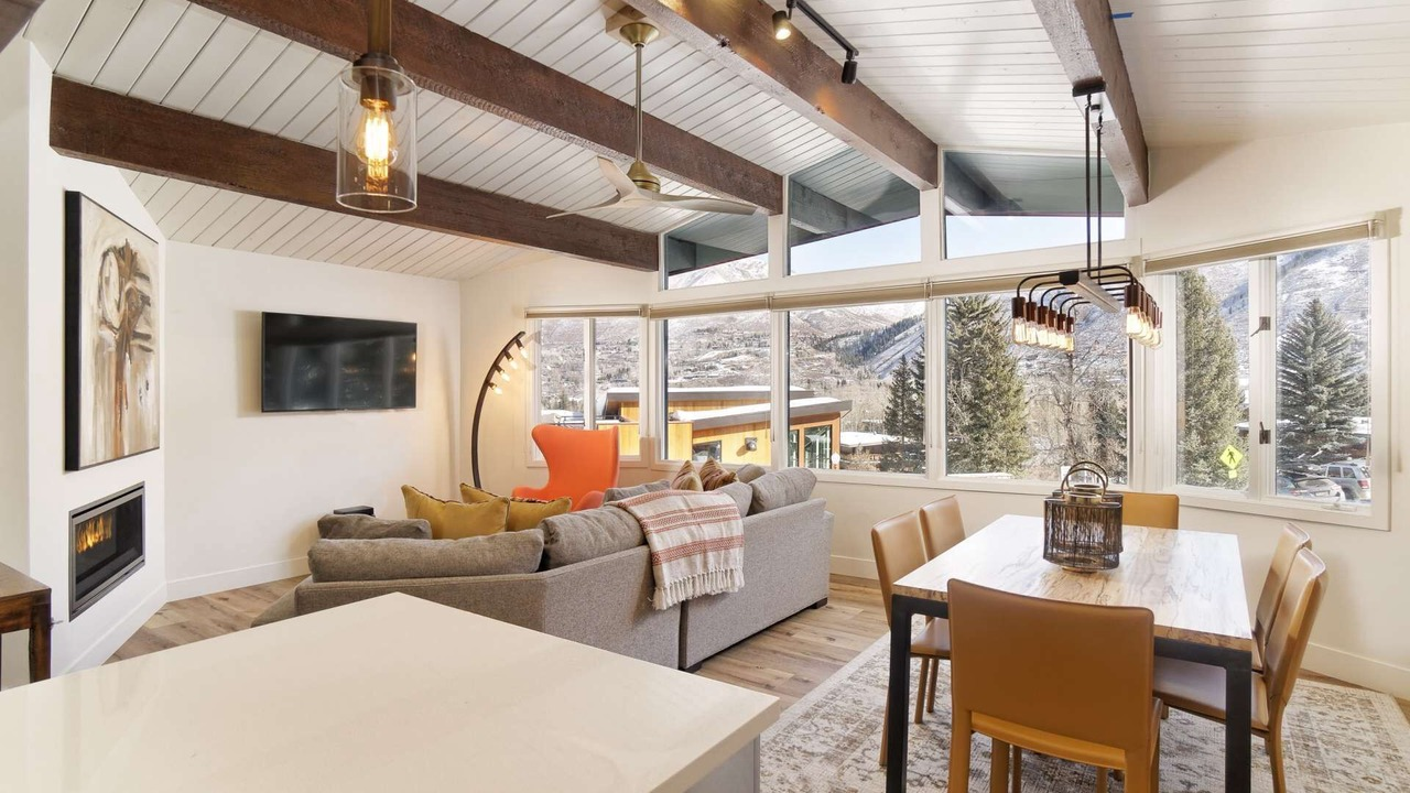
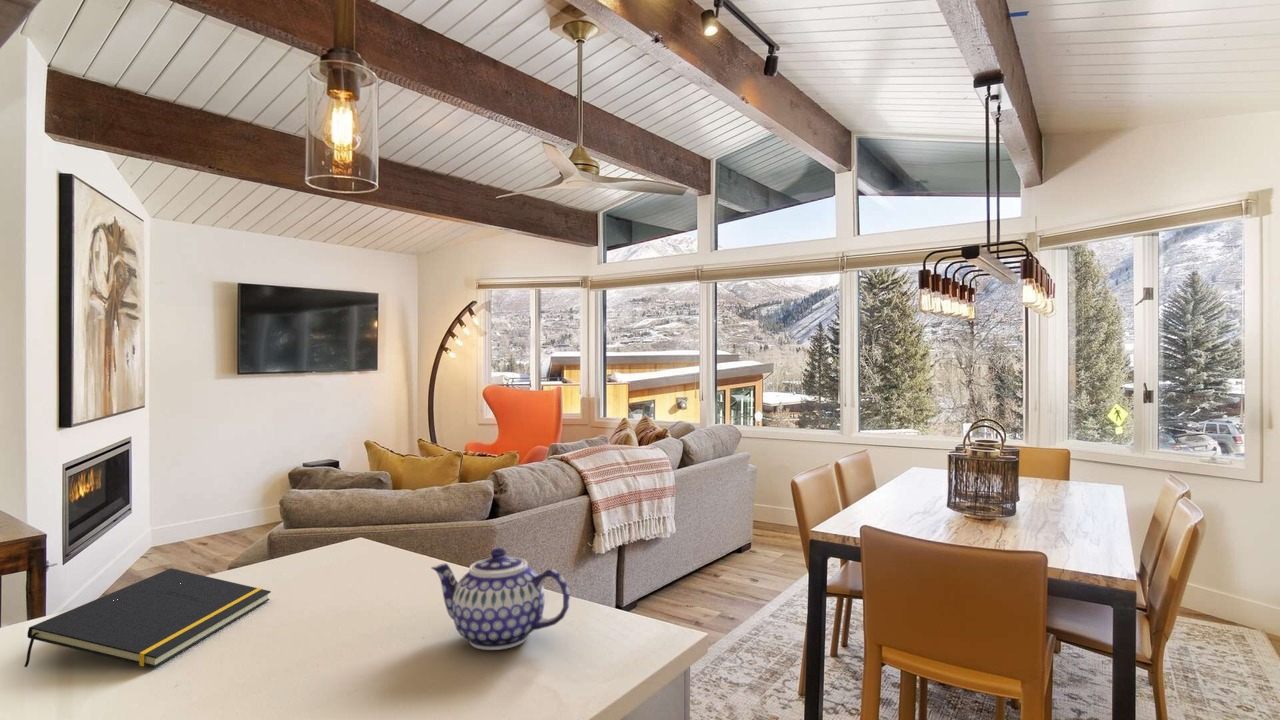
+ notepad [23,568,272,669]
+ teapot [430,547,571,651]
